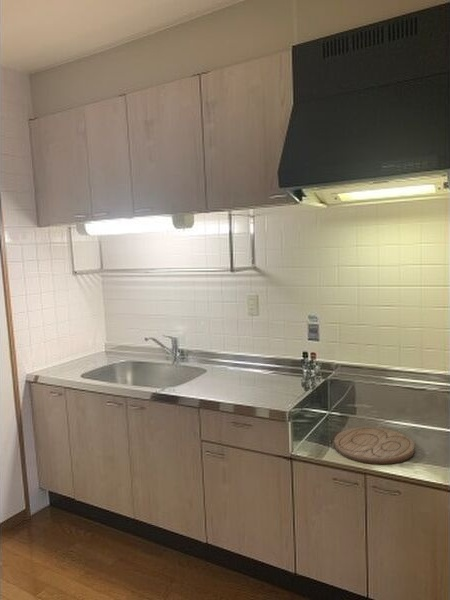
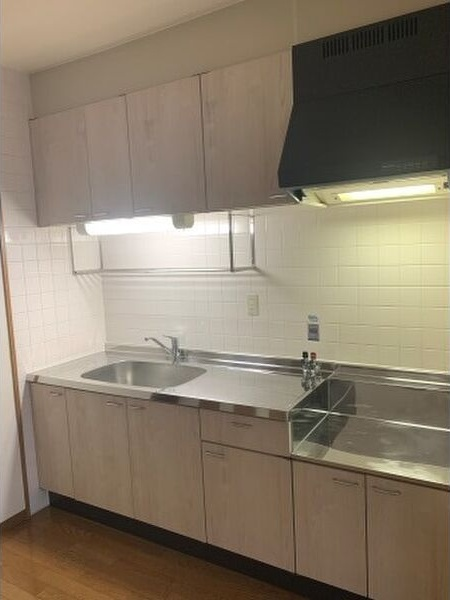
- cutting board [334,426,415,465]
